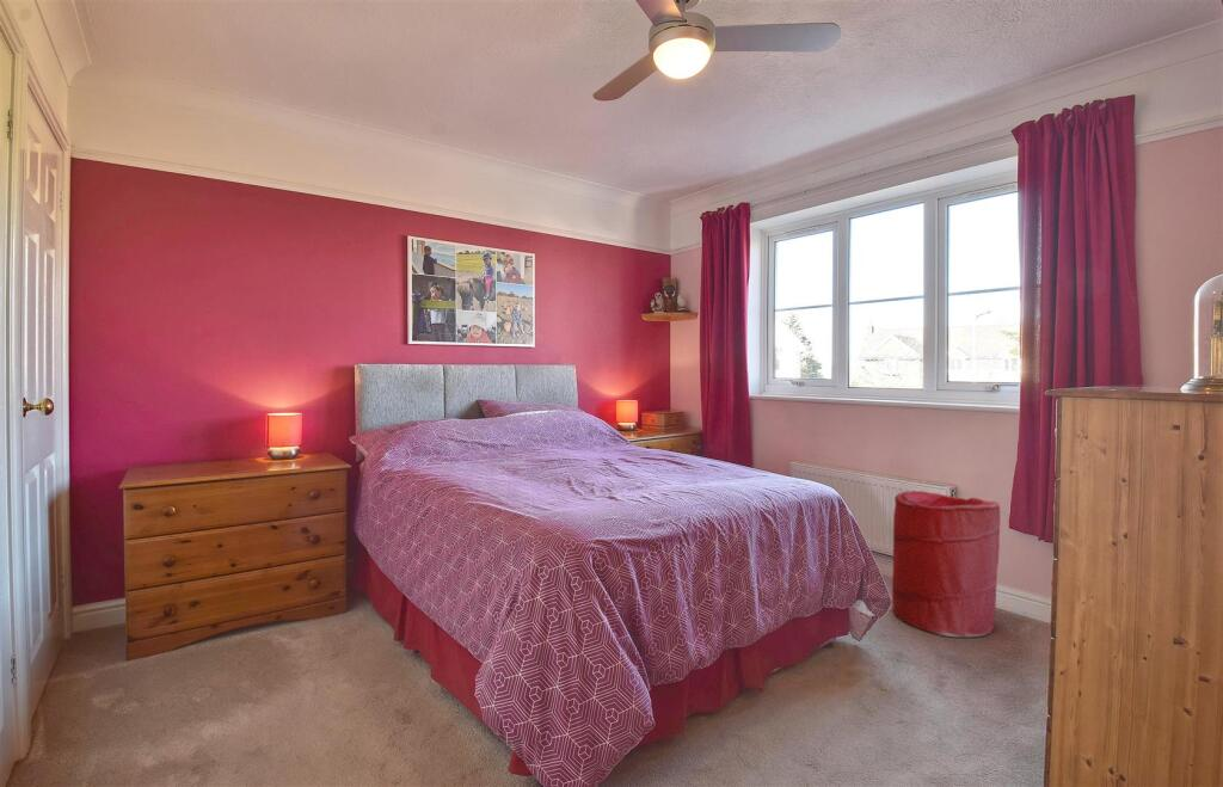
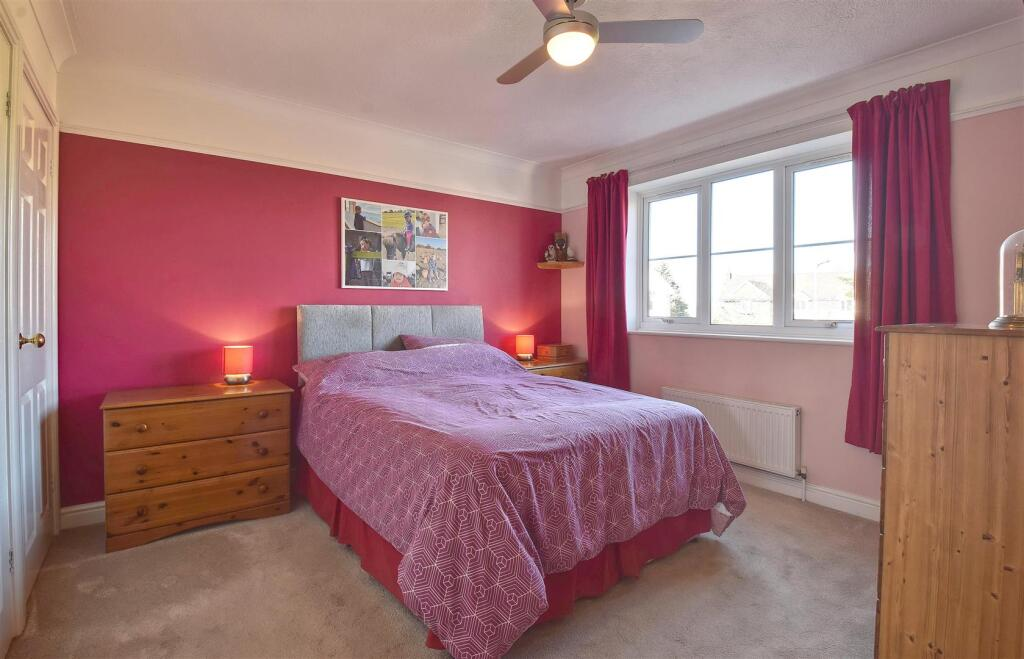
- laundry hamper [891,490,1001,638]
